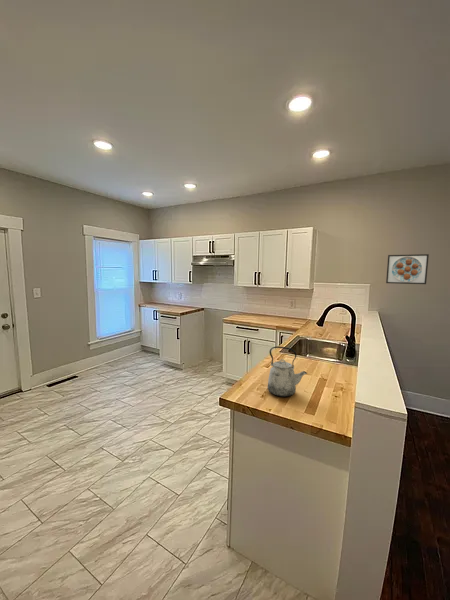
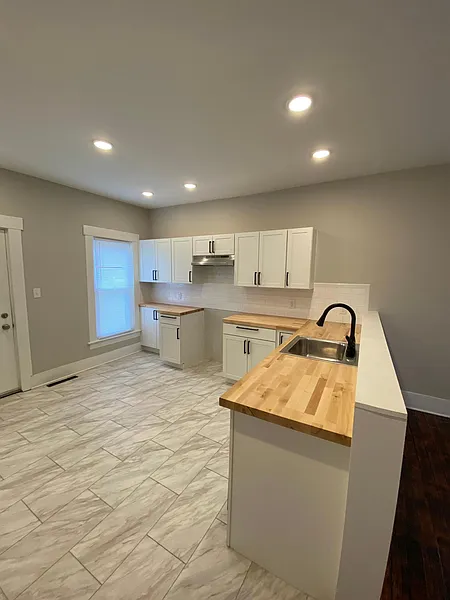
- kettle [267,345,308,398]
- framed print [385,253,430,285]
